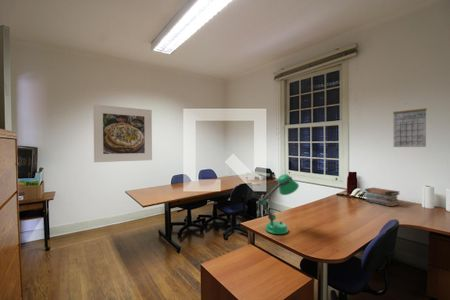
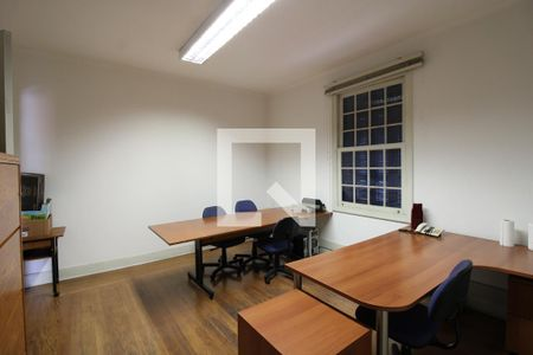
- desk lamp [257,173,300,235]
- book stack [364,187,401,207]
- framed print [92,103,153,163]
- calendar [392,102,428,148]
